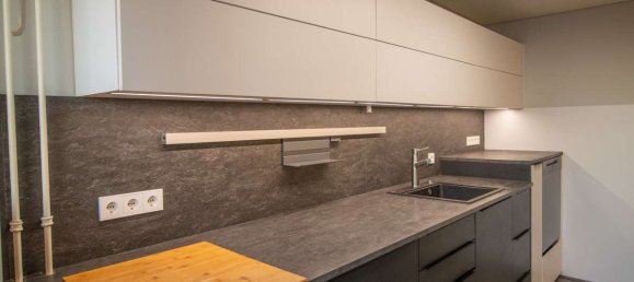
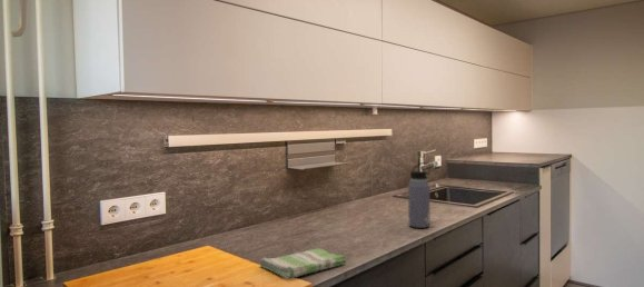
+ water bottle [407,161,432,229]
+ dish towel [258,247,347,280]
